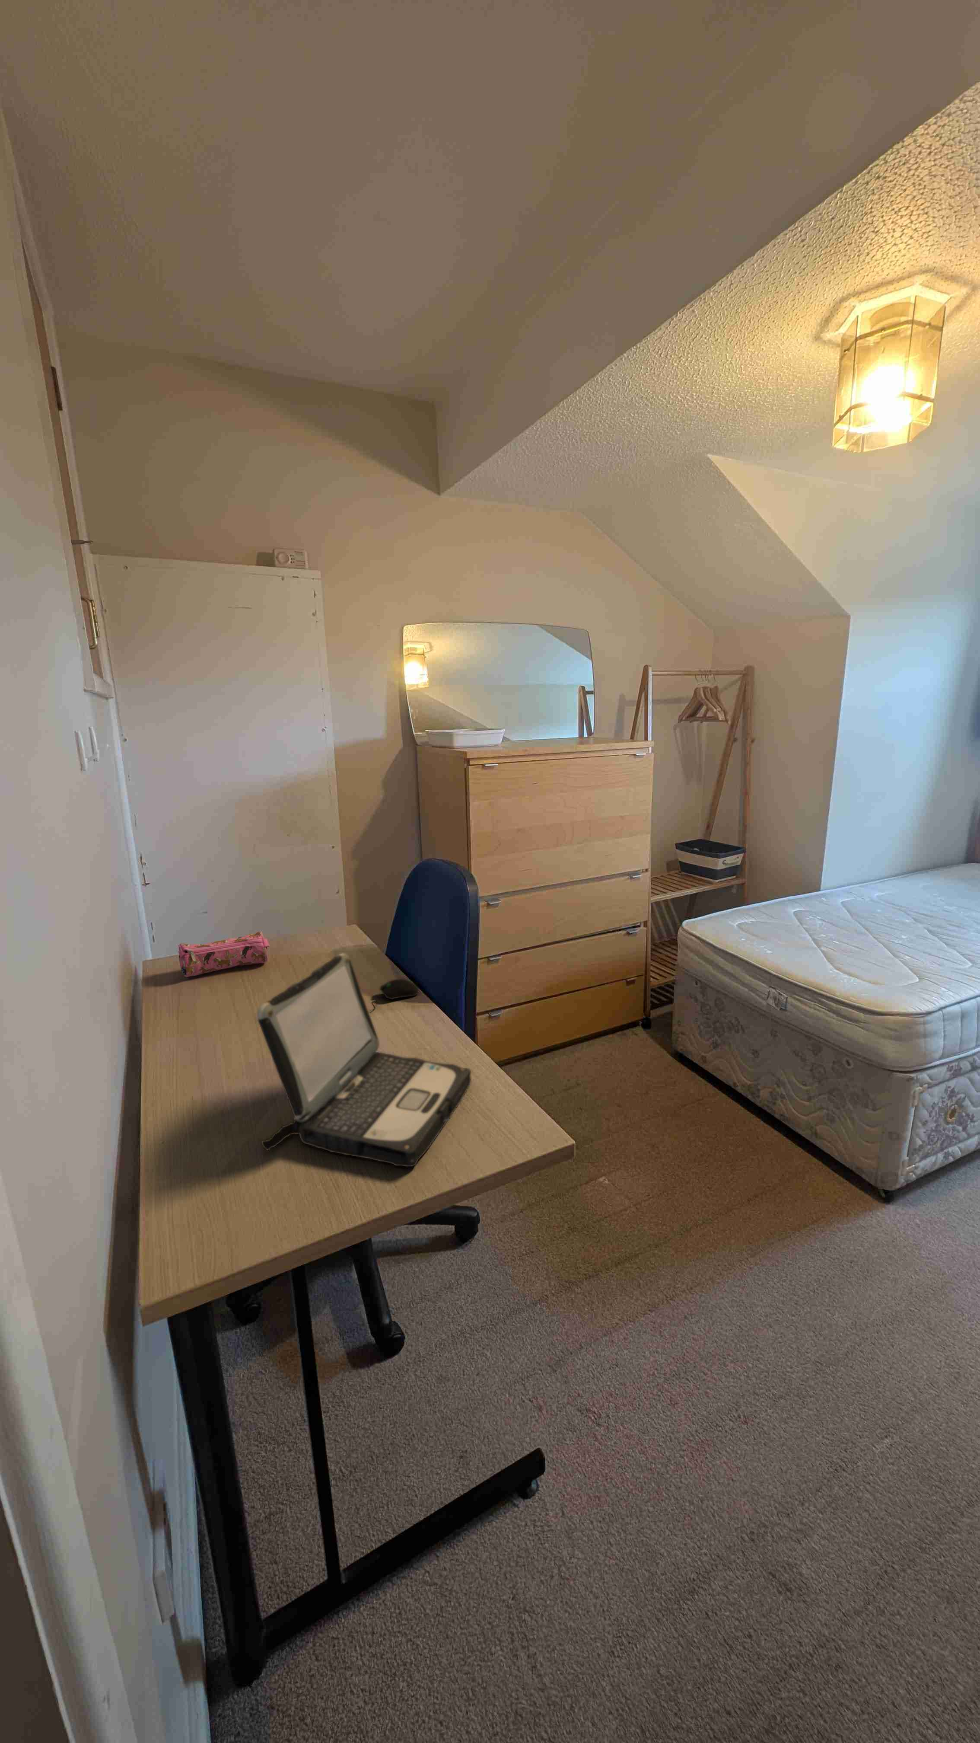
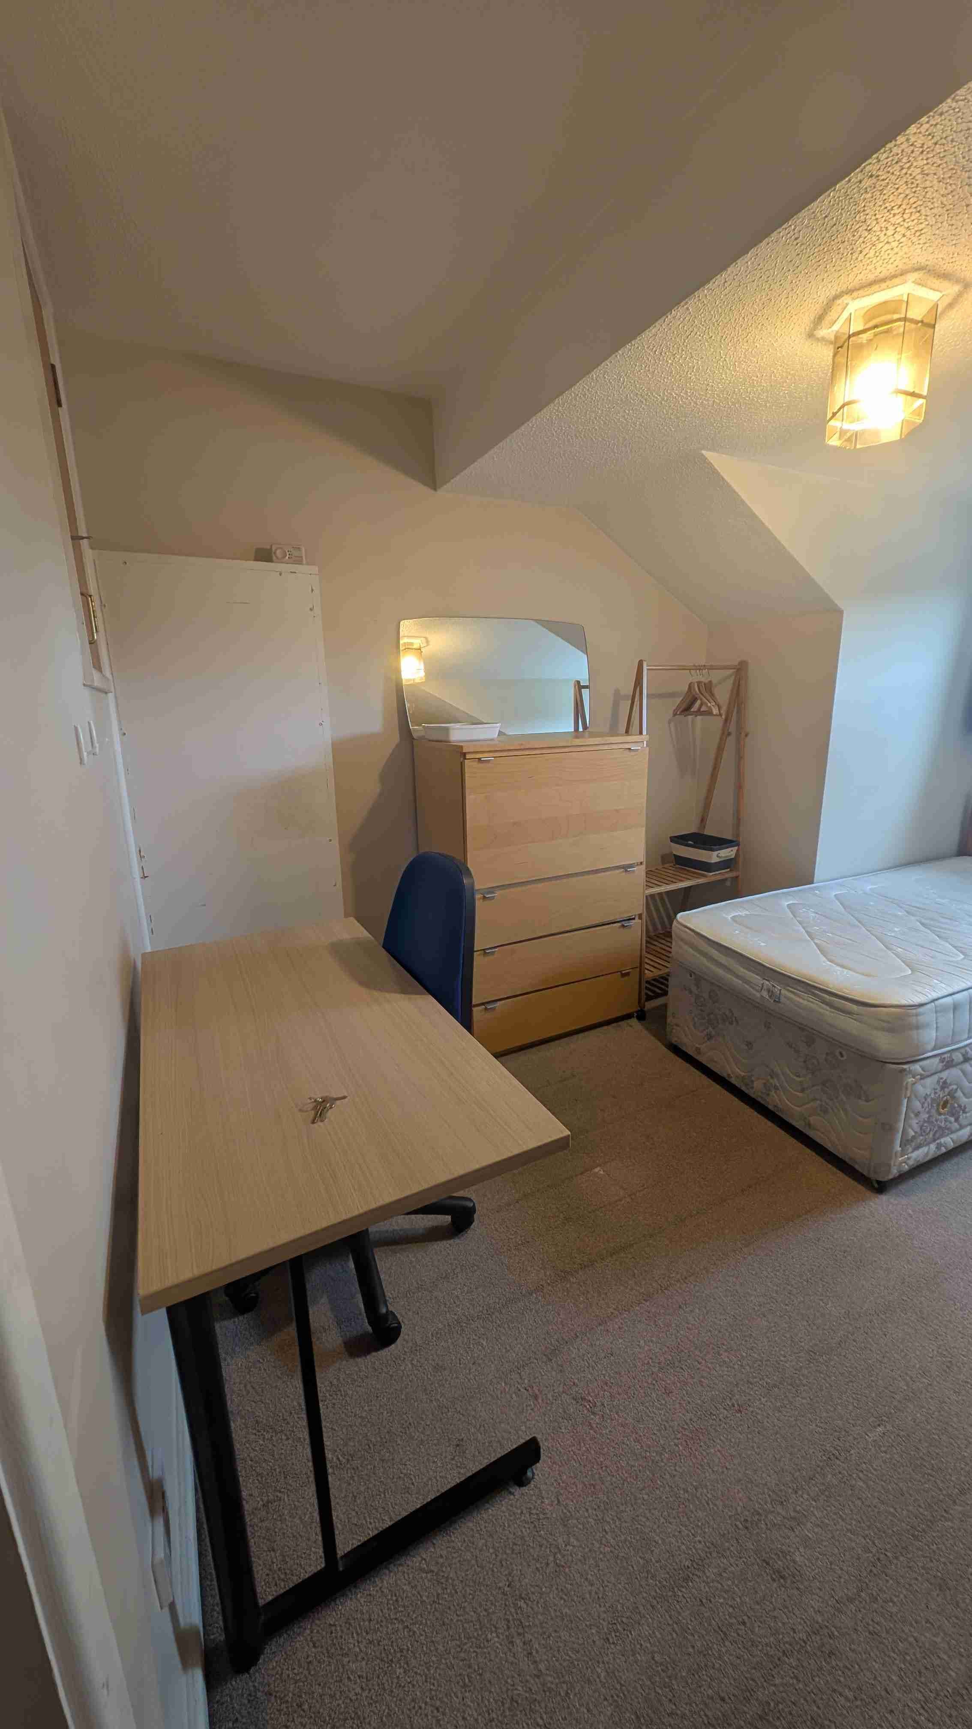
- laptop [256,953,471,1167]
- computer mouse [369,978,419,1012]
- pencil case [178,931,269,977]
